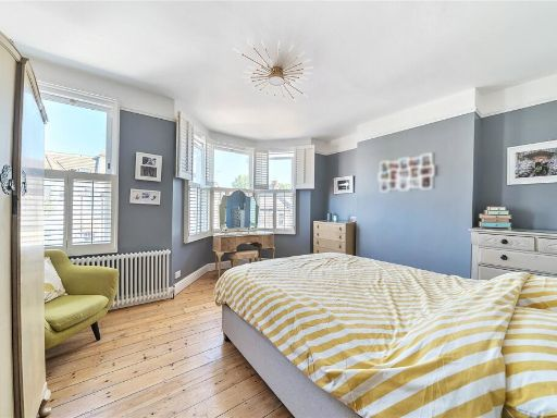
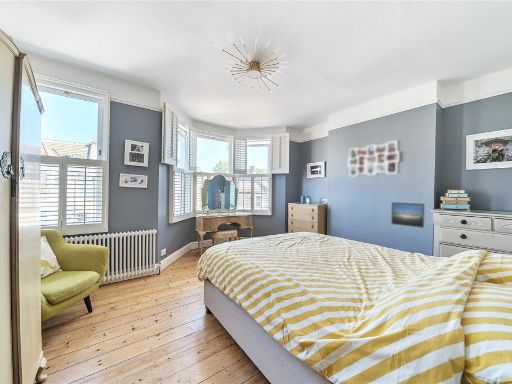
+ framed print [390,201,427,229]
